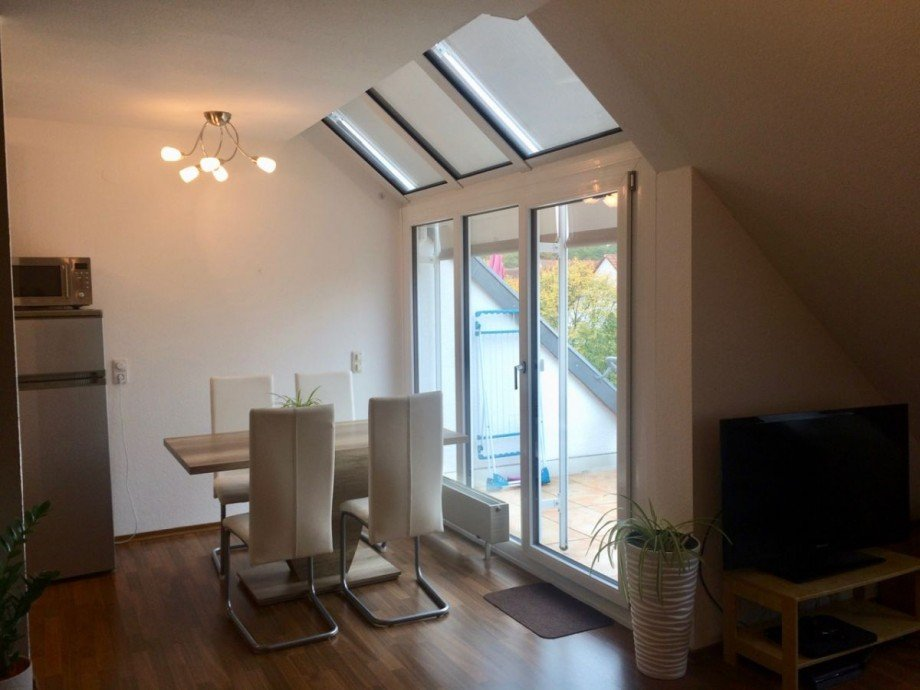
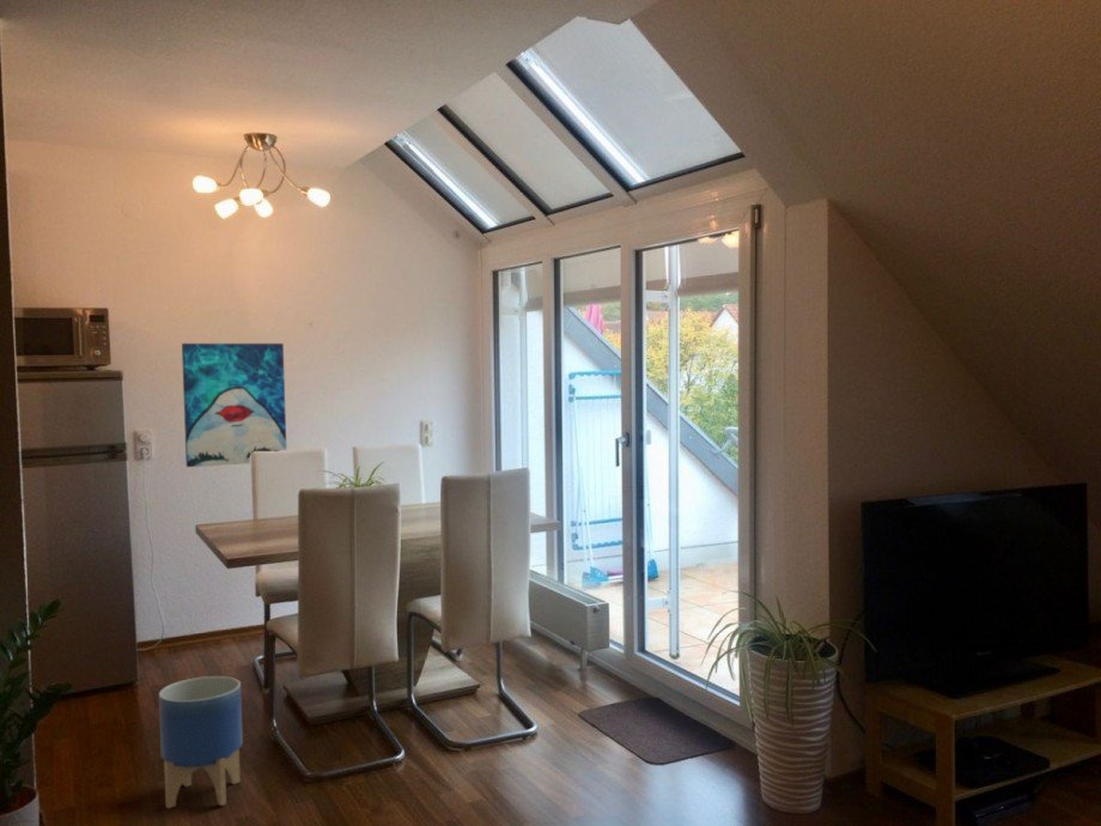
+ planter [158,675,244,809]
+ wall art [181,342,287,468]
